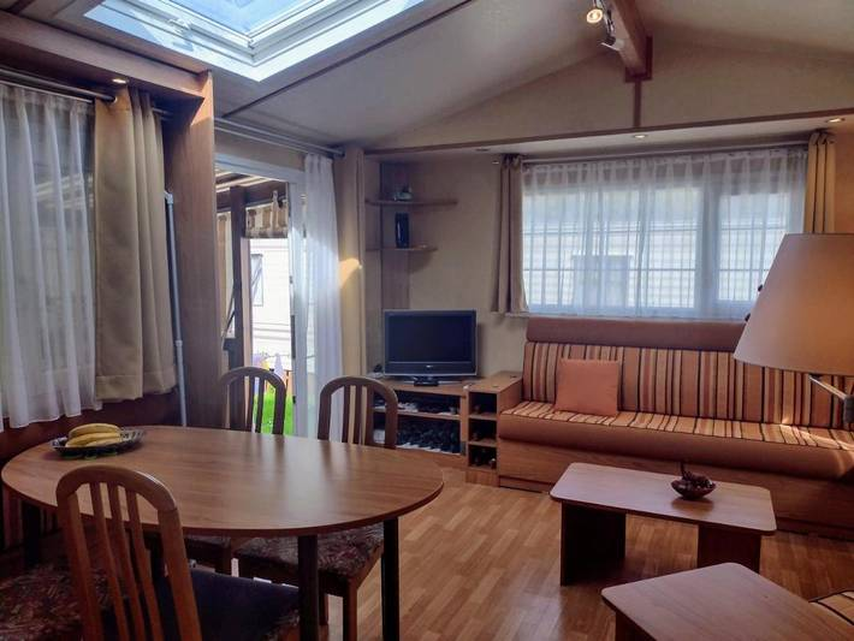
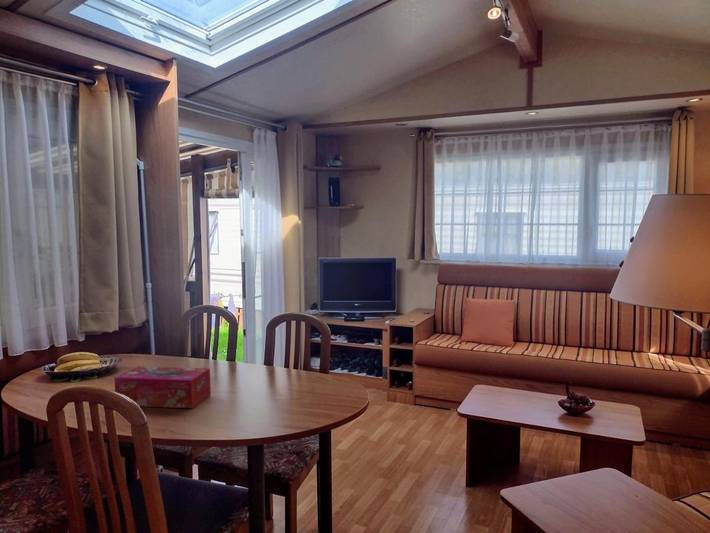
+ tissue box [113,366,212,409]
